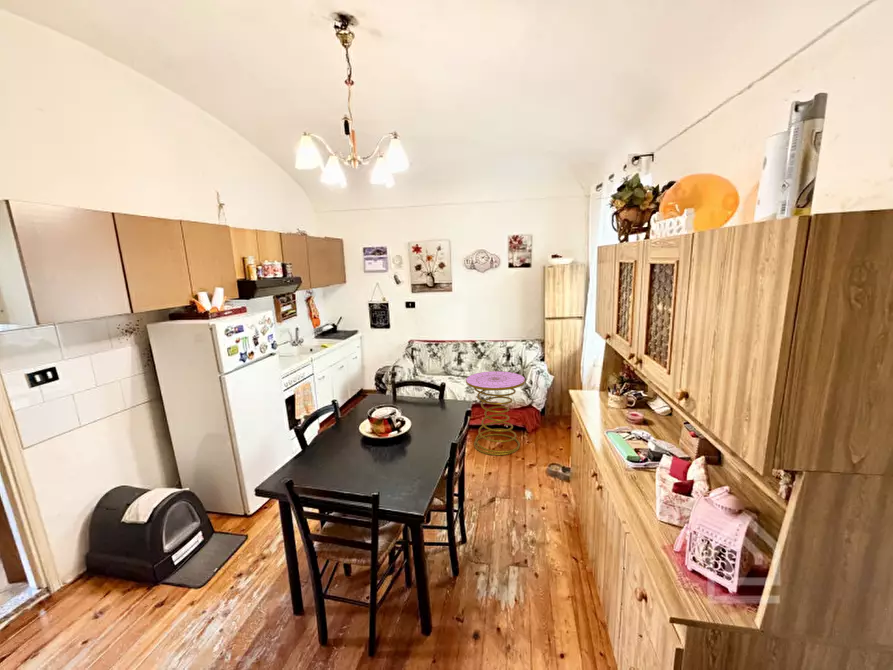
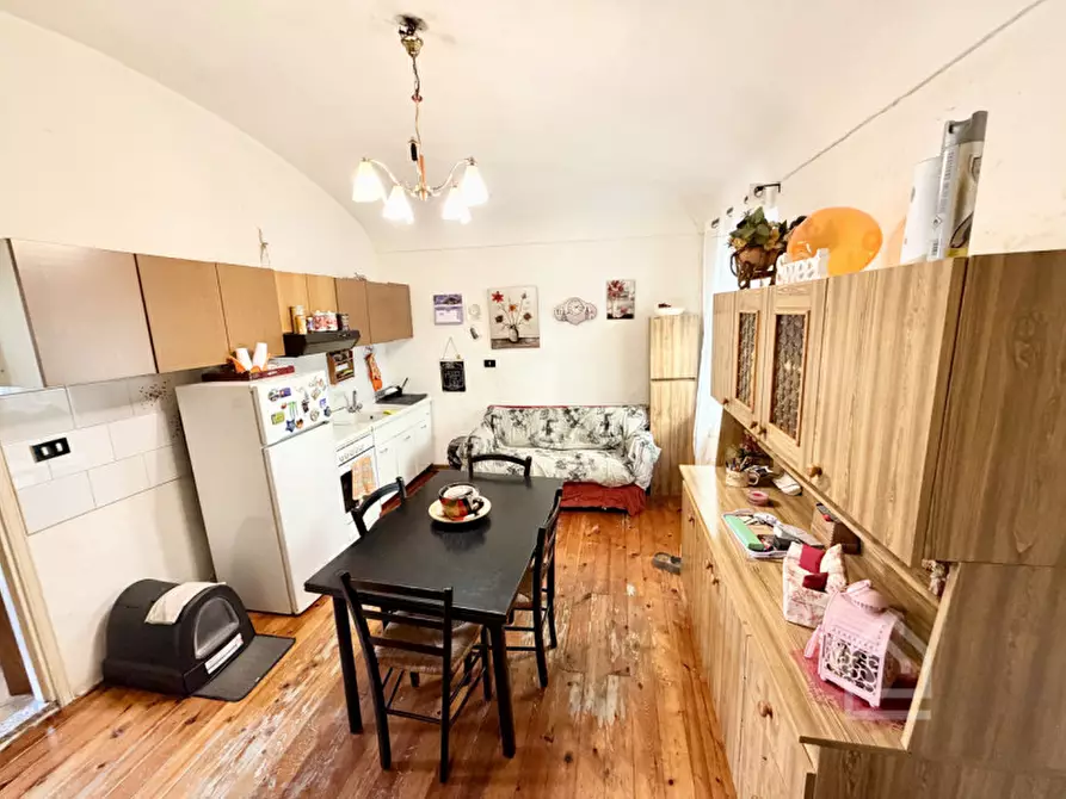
- side table [465,370,526,456]
